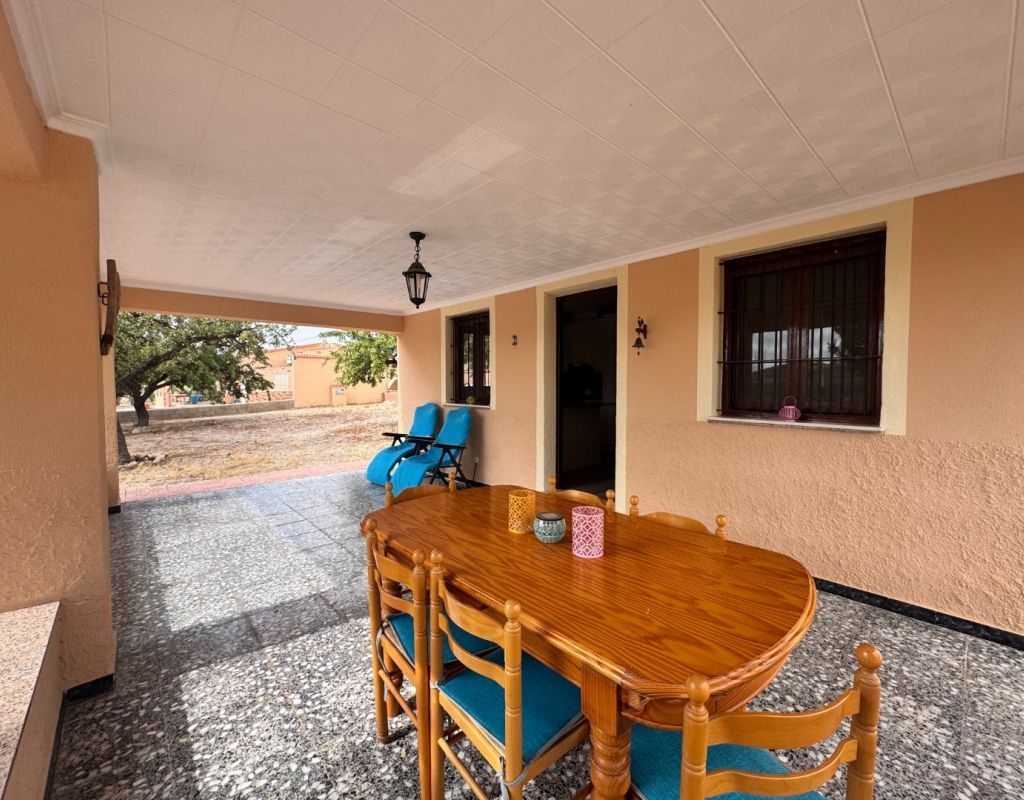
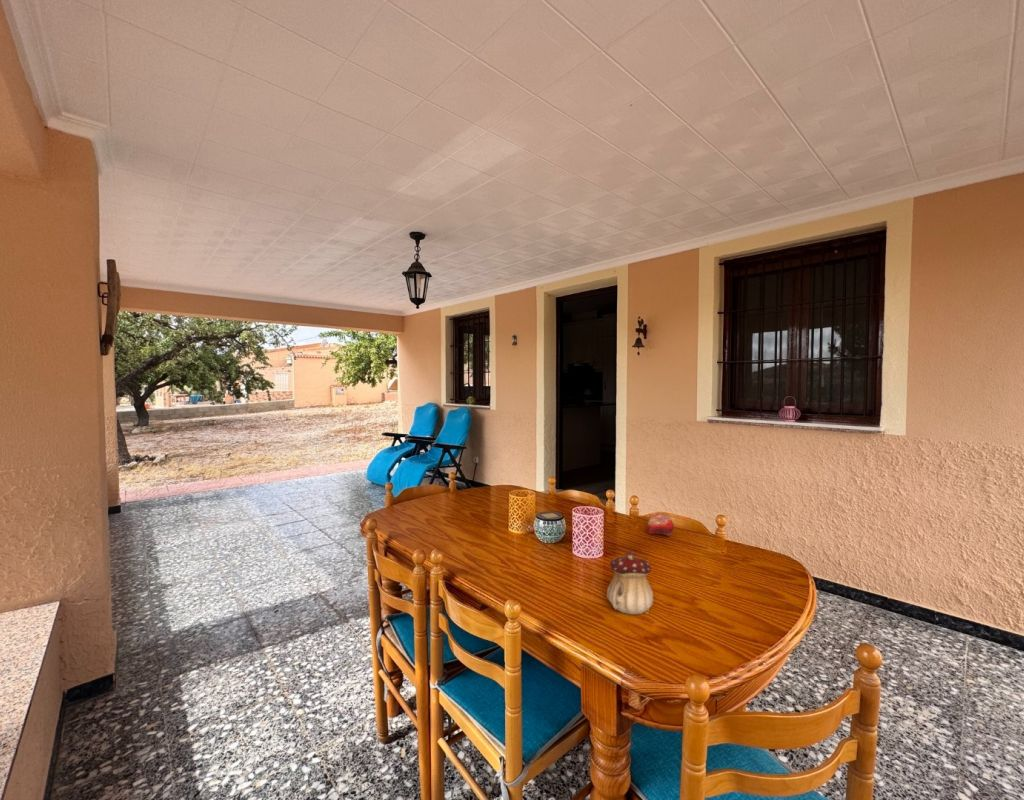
+ fruit [646,513,675,537]
+ teapot [606,550,654,616]
